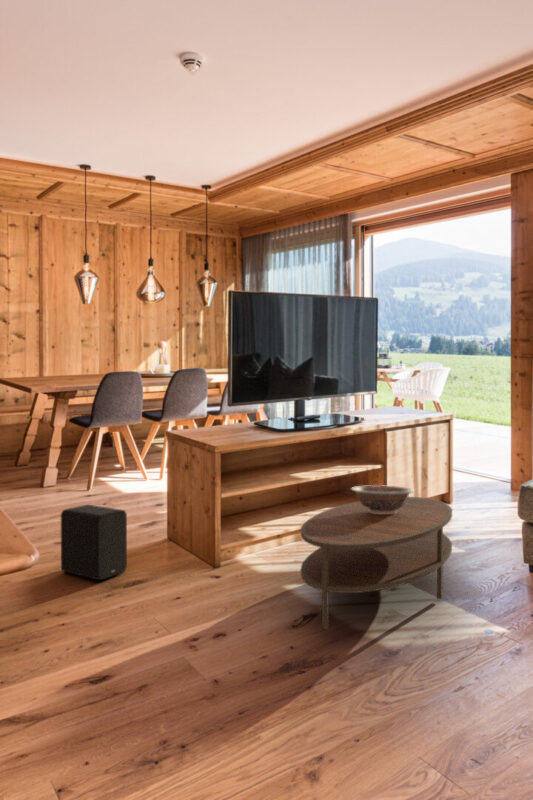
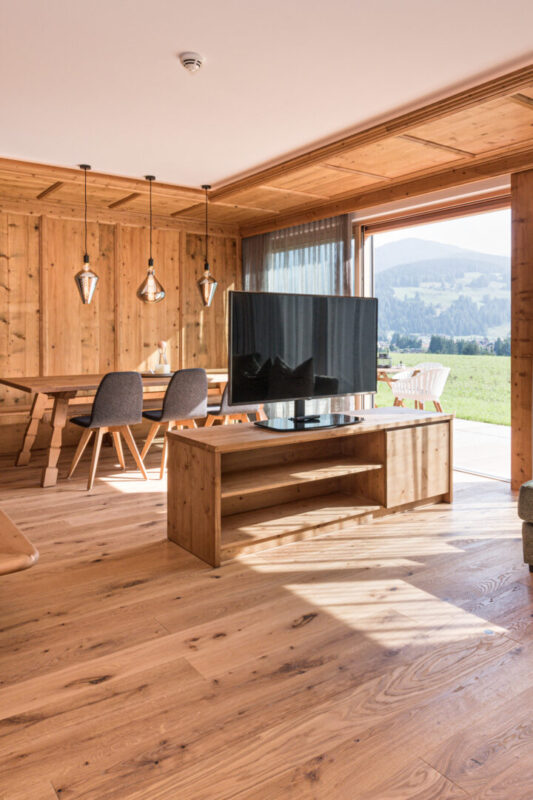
- decorative bowl [350,484,415,514]
- speaker [60,504,128,581]
- coffee table [300,496,453,630]
